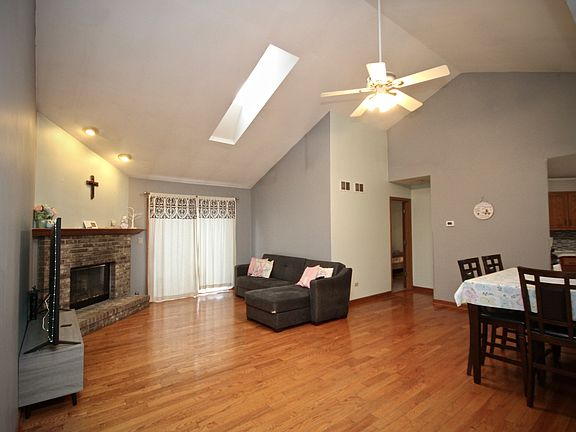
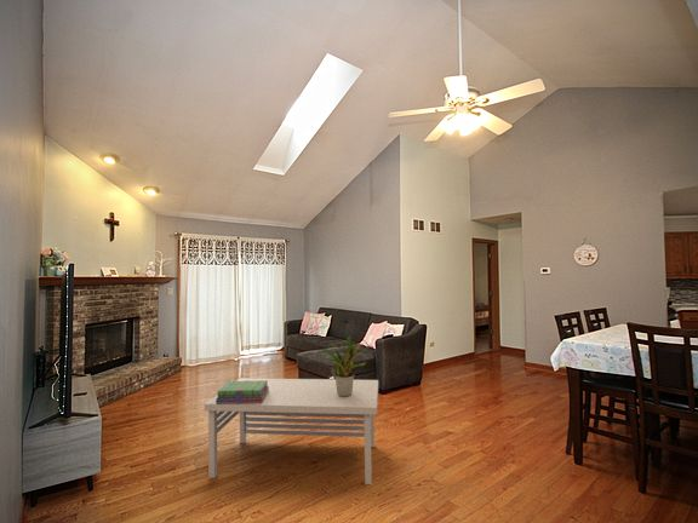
+ coffee table [204,377,379,485]
+ stack of books [216,380,269,403]
+ potted plant [322,335,371,397]
